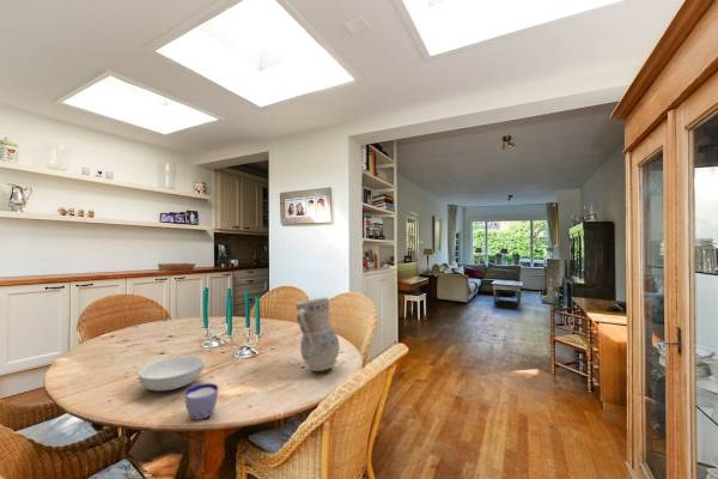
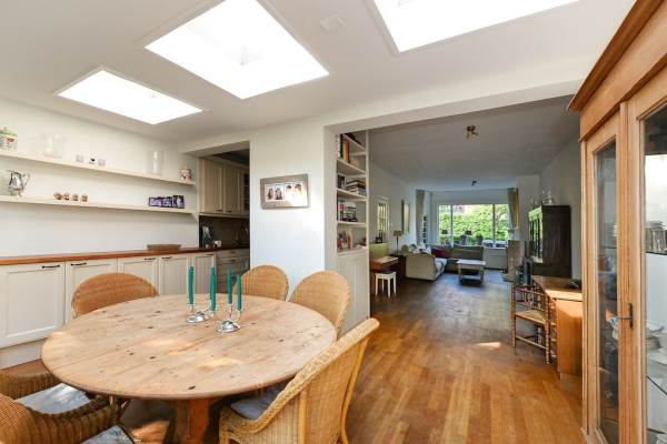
- serving bowl [138,354,206,392]
- cup [183,382,219,422]
- vase [294,296,341,372]
